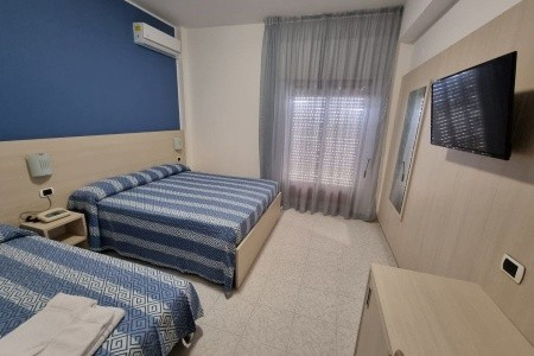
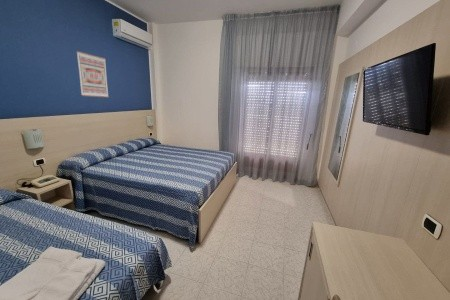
+ wall art [75,50,109,98]
